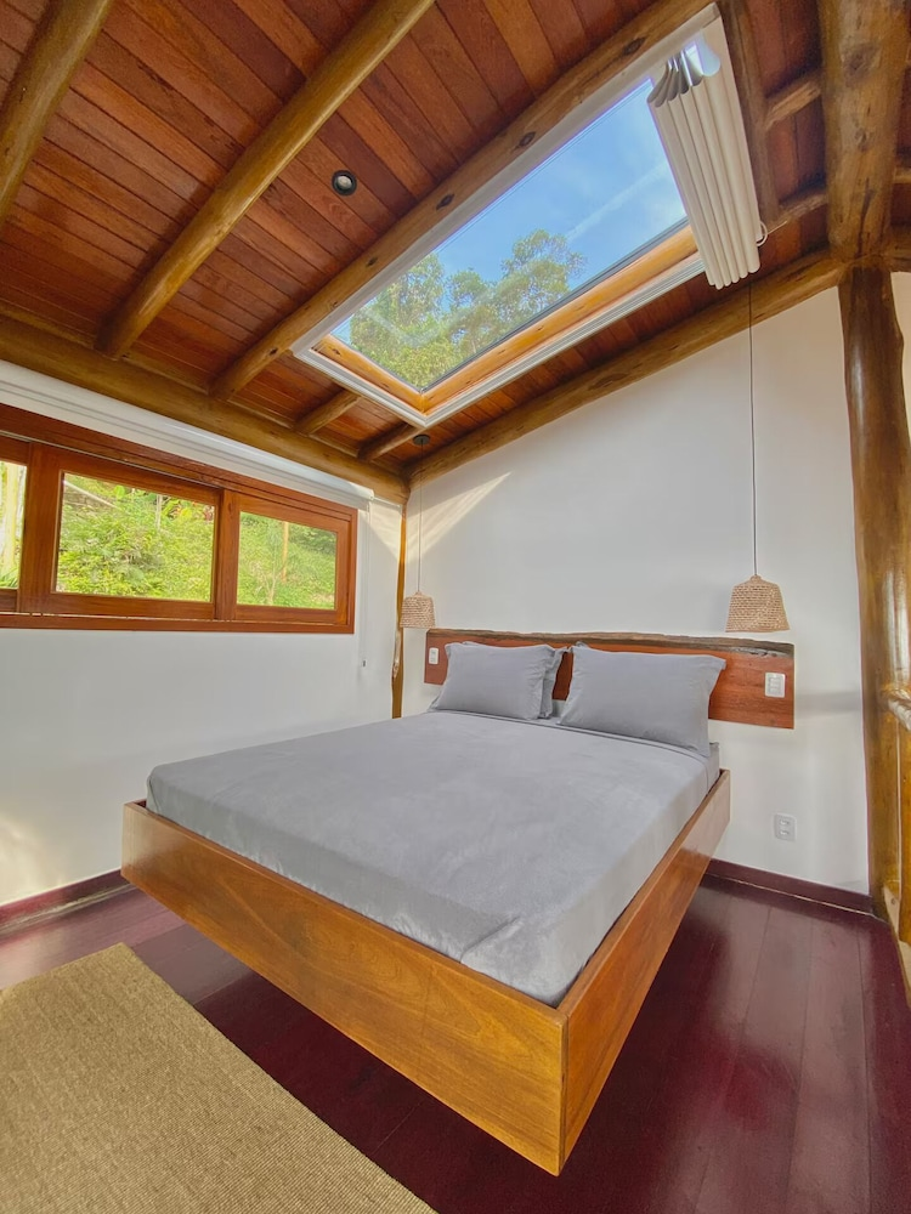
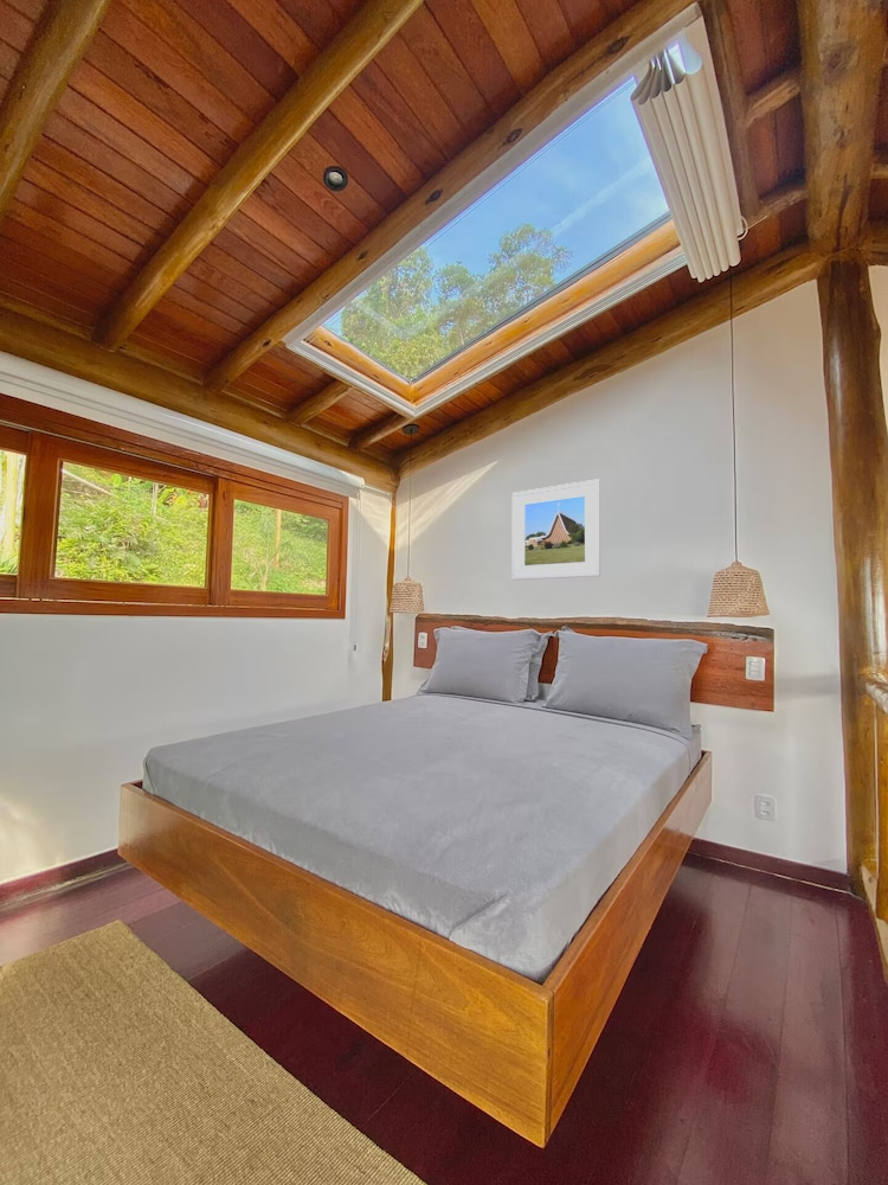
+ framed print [511,479,601,581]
